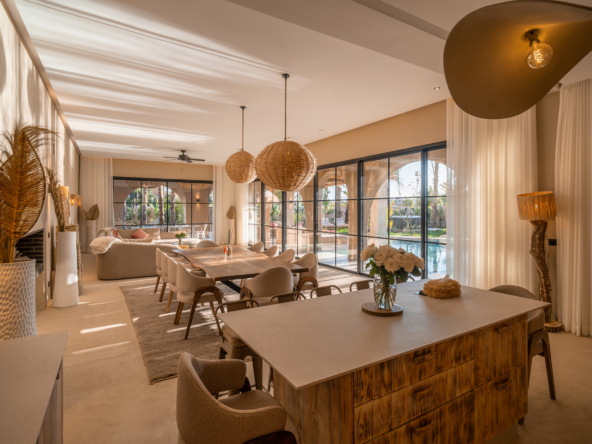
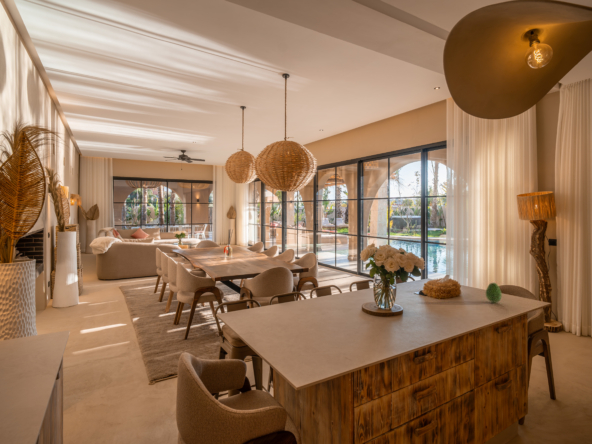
+ fruit [485,282,503,304]
